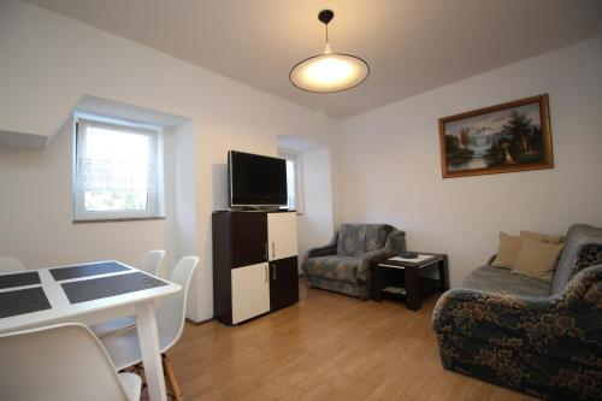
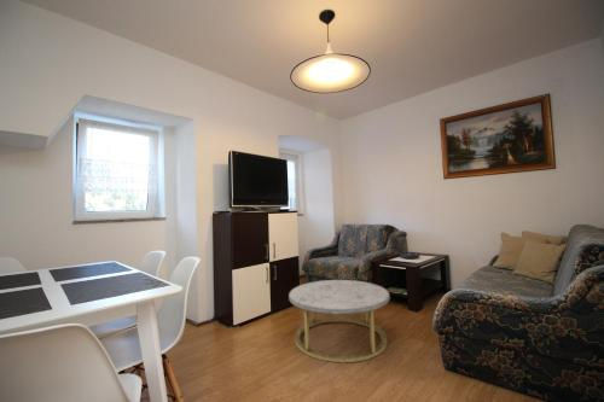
+ coffee table [288,279,391,363]
